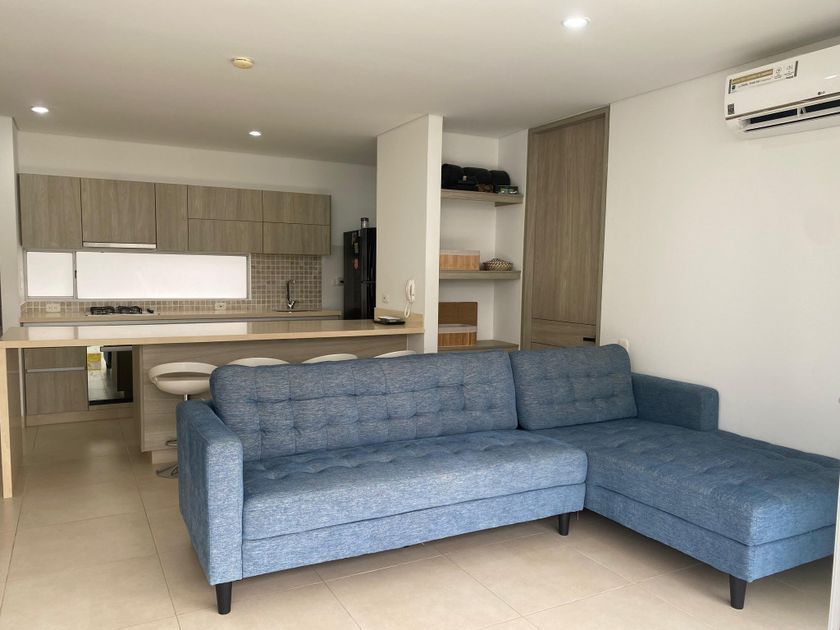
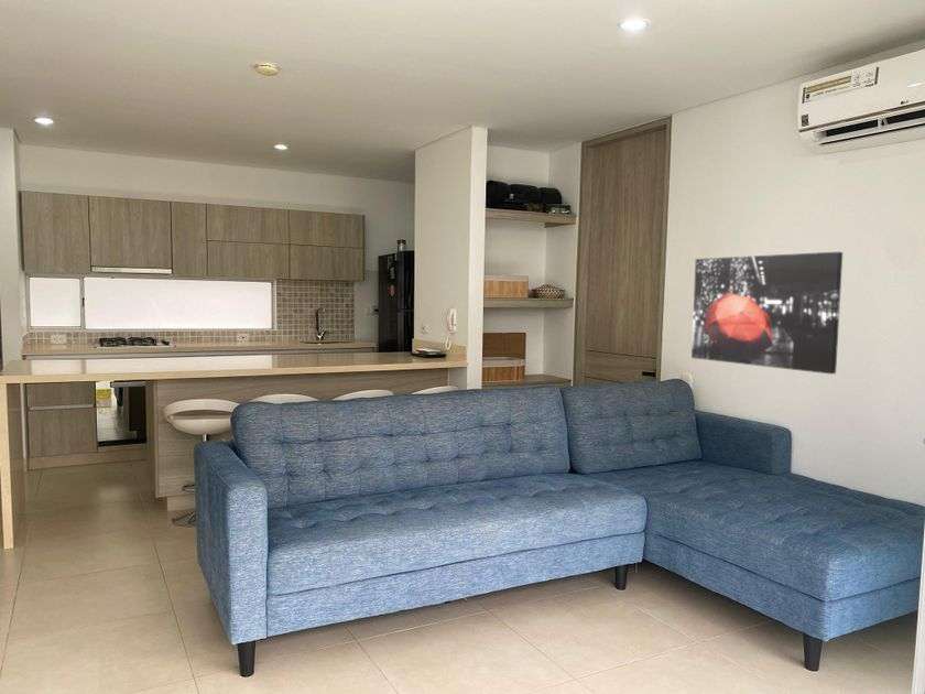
+ wall art [690,251,844,376]
